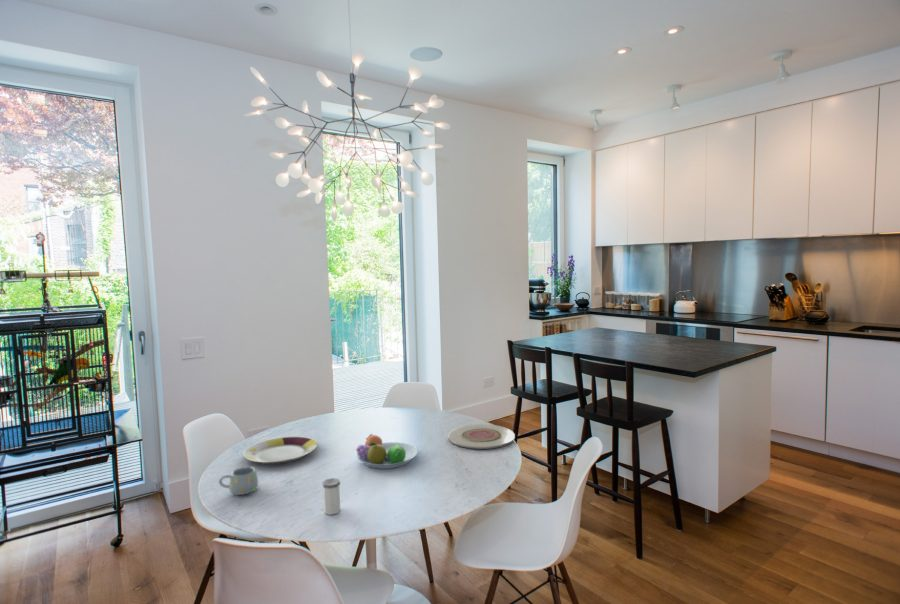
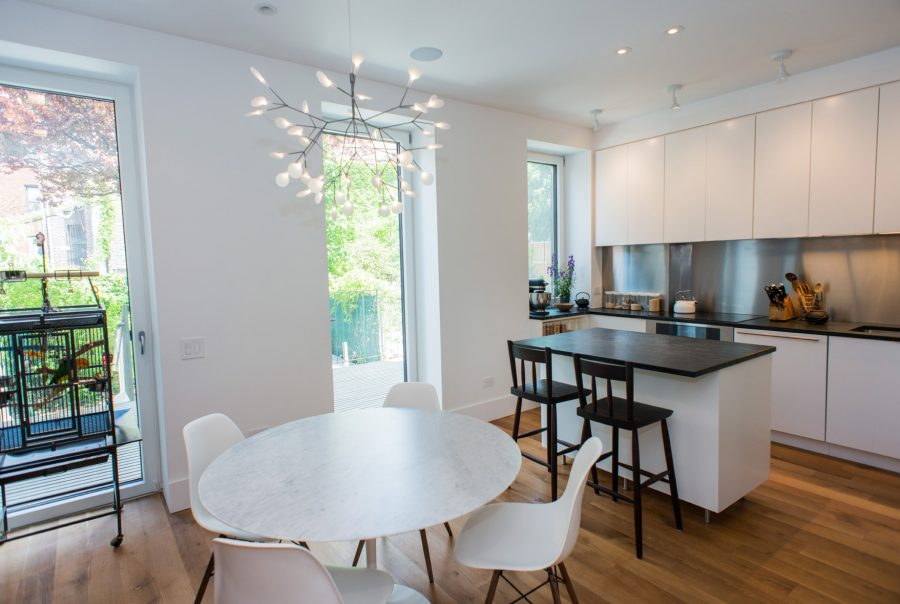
- mug [218,466,259,496]
- plate [242,435,318,465]
- plate [447,423,516,450]
- salt shaker [321,477,341,516]
- fruit bowl [355,433,418,470]
